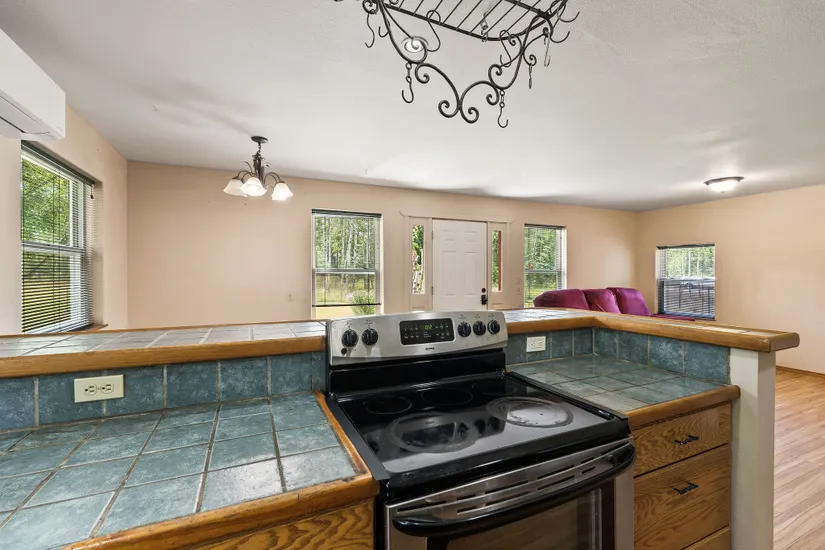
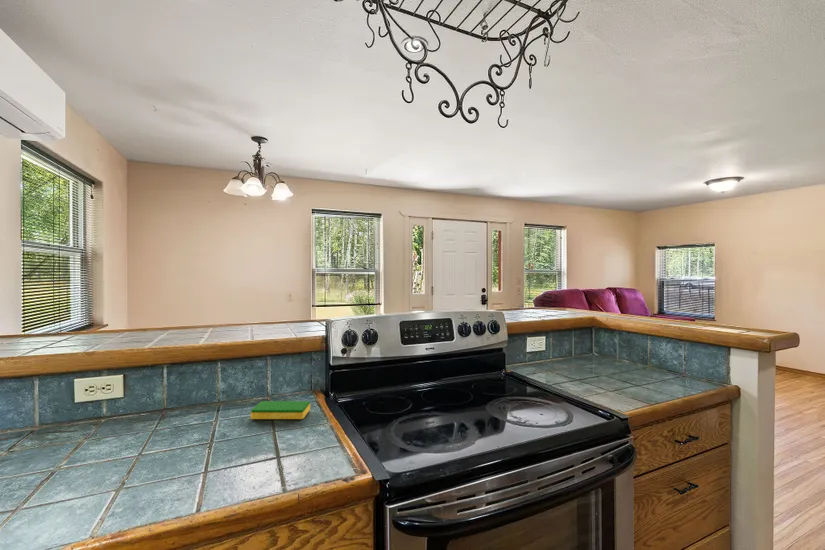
+ dish sponge [250,400,311,420]
